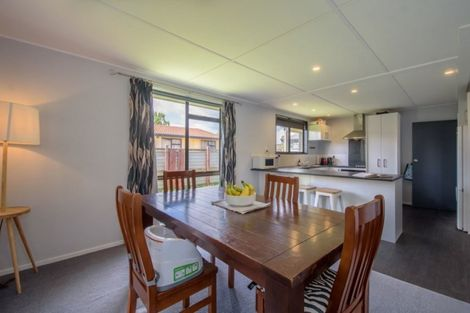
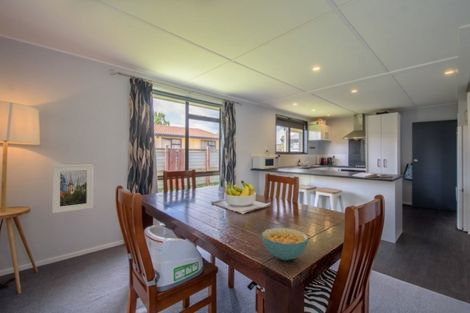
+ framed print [51,164,94,214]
+ cereal bowl [261,227,309,261]
